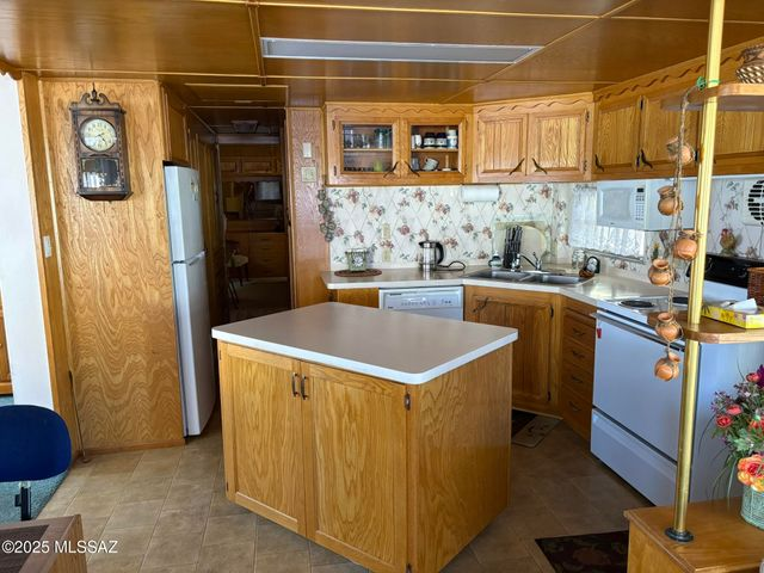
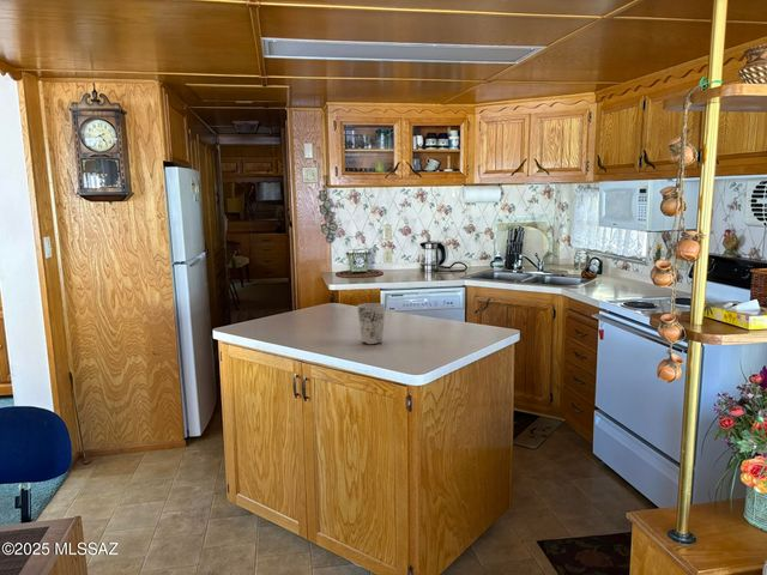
+ cup [356,302,386,345]
